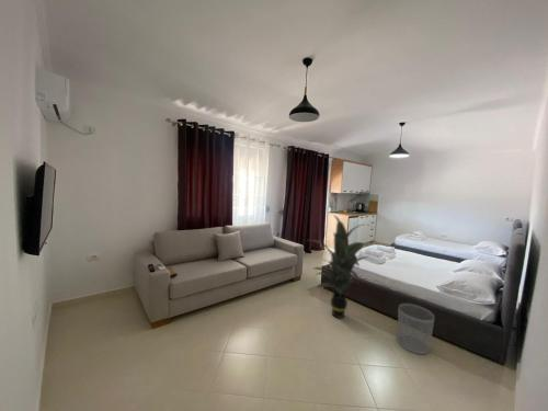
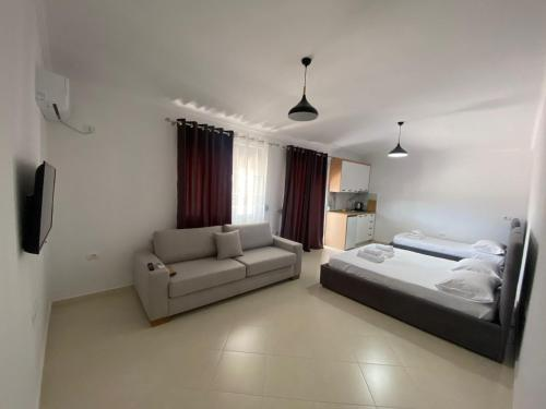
- indoor plant [307,214,374,319]
- waste bin [397,302,435,355]
